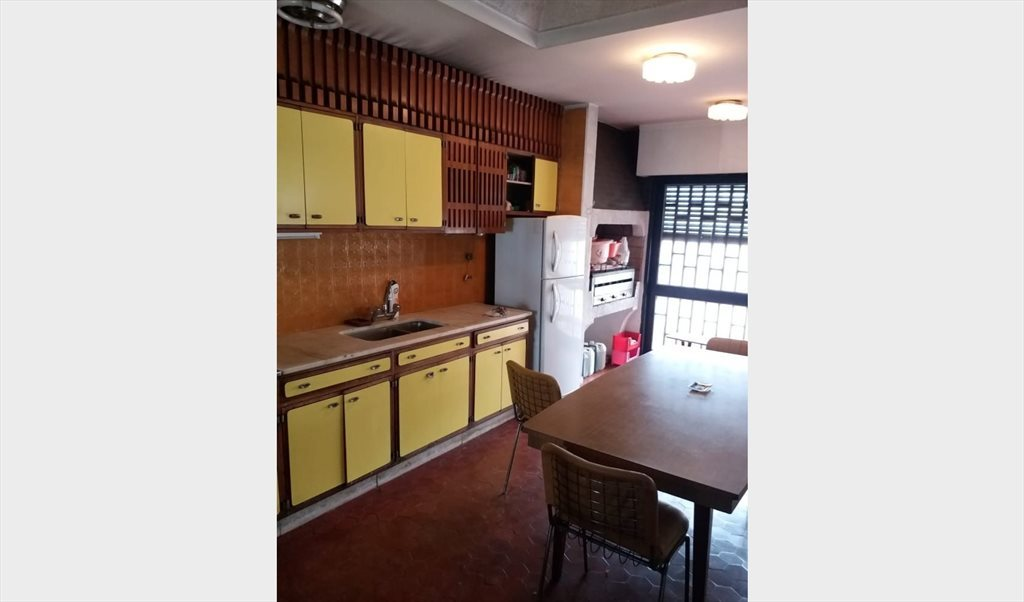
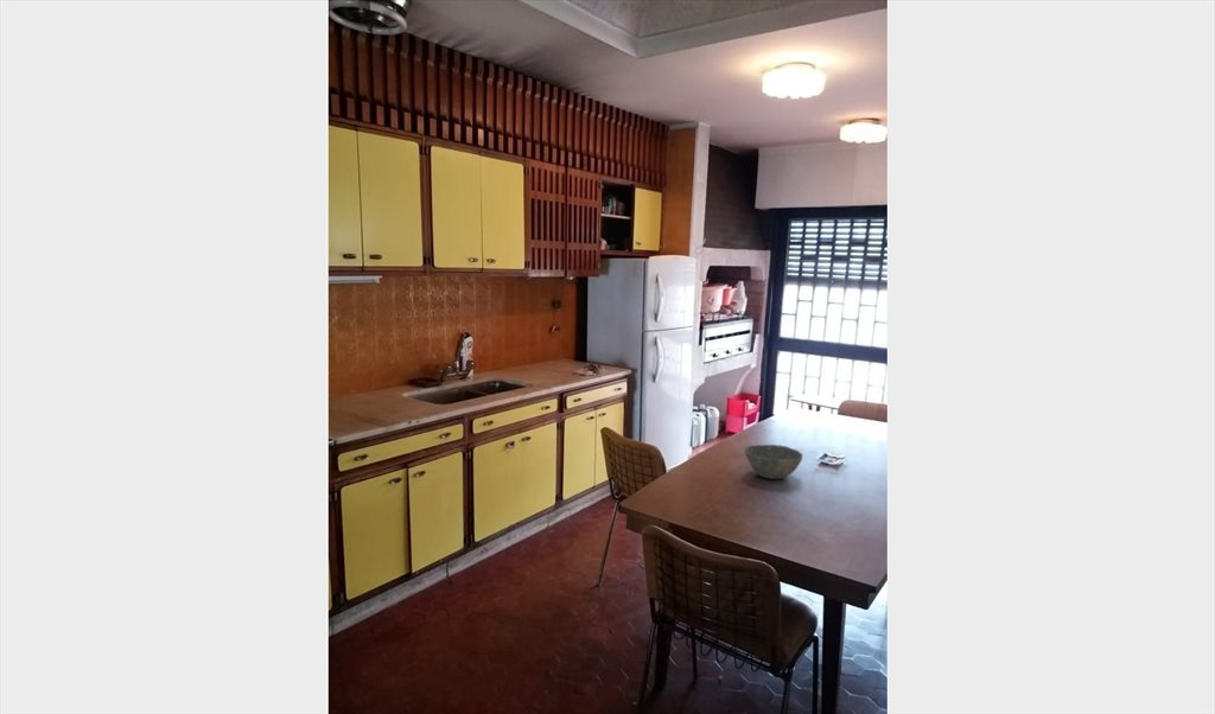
+ bowl [744,444,803,480]
